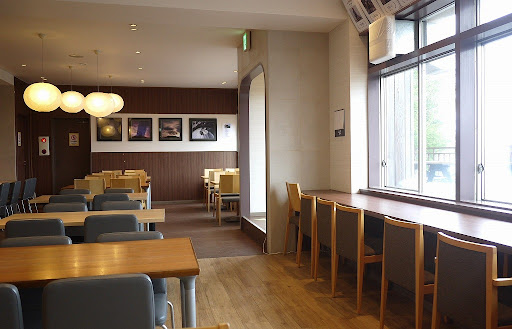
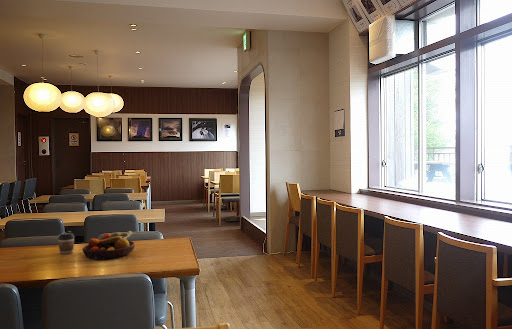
+ fruit bowl [81,230,136,261]
+ coffee cup [57,230,76,255]
